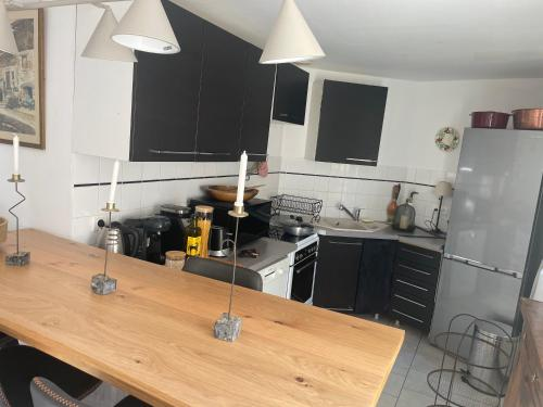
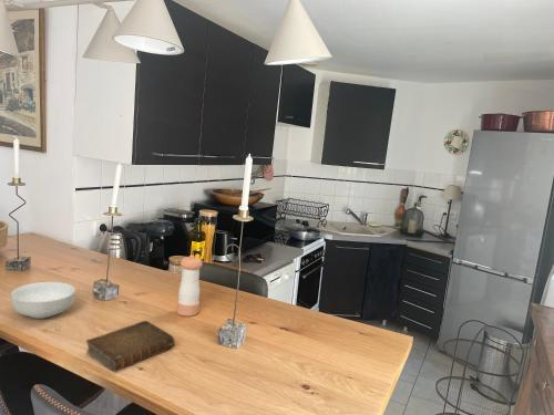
+ cereal bowl [10,281,76,320]
+ pepper shaker [175,255,204,317]
+ book [85,320,175,373]
